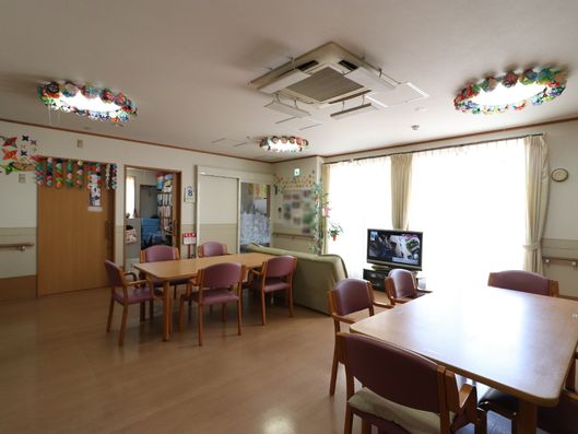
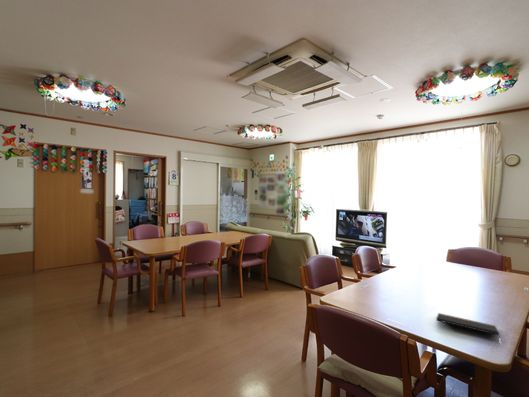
+ notepad [435,312,501,337]
